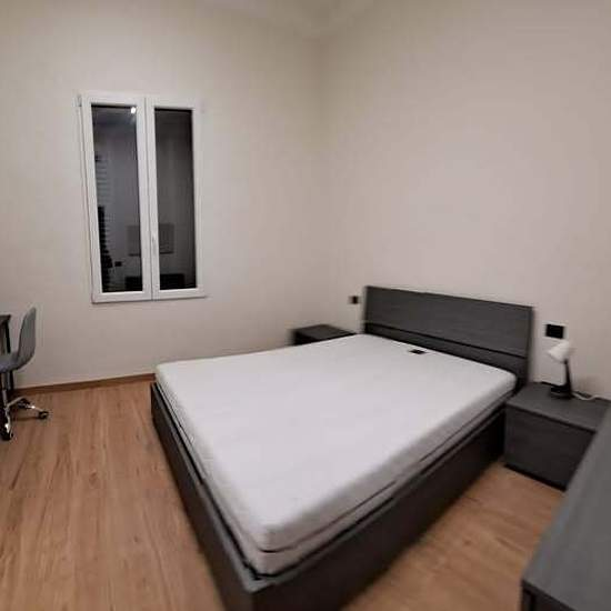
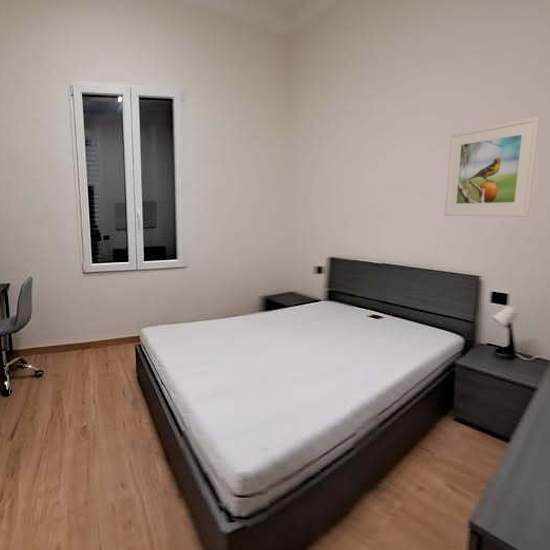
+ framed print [443,116,541,218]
